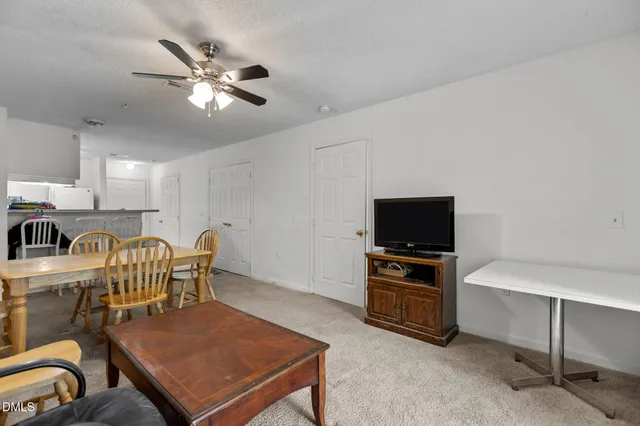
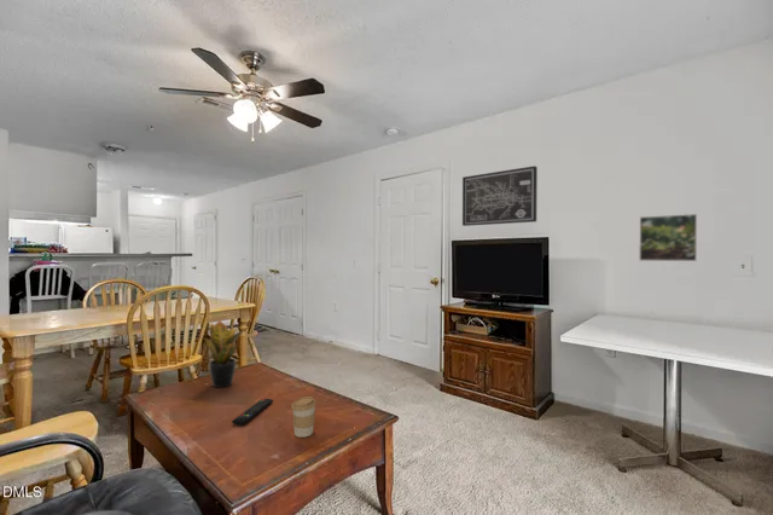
+ coffee cup [290,395,318,439]
+ potted plant [197,320,248,389]
+ remote control [231,398,274,426]
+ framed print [638,213,698,262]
+ wall art [461,164,539,227]
